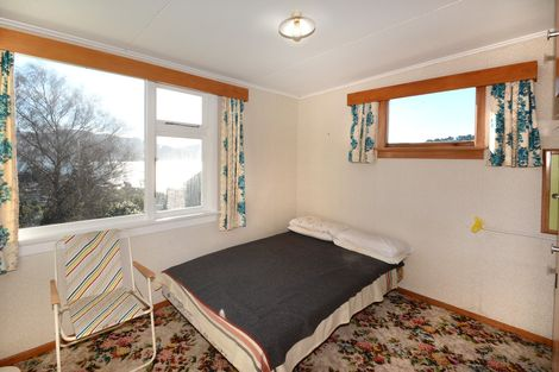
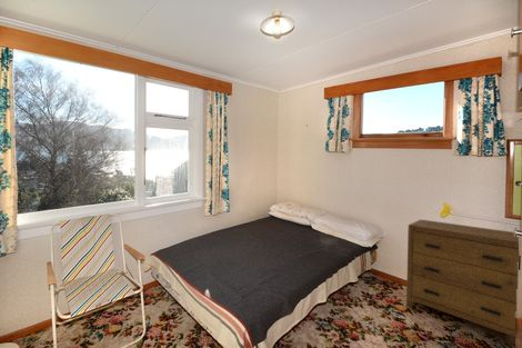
+ dresser [405,218,520,338]
